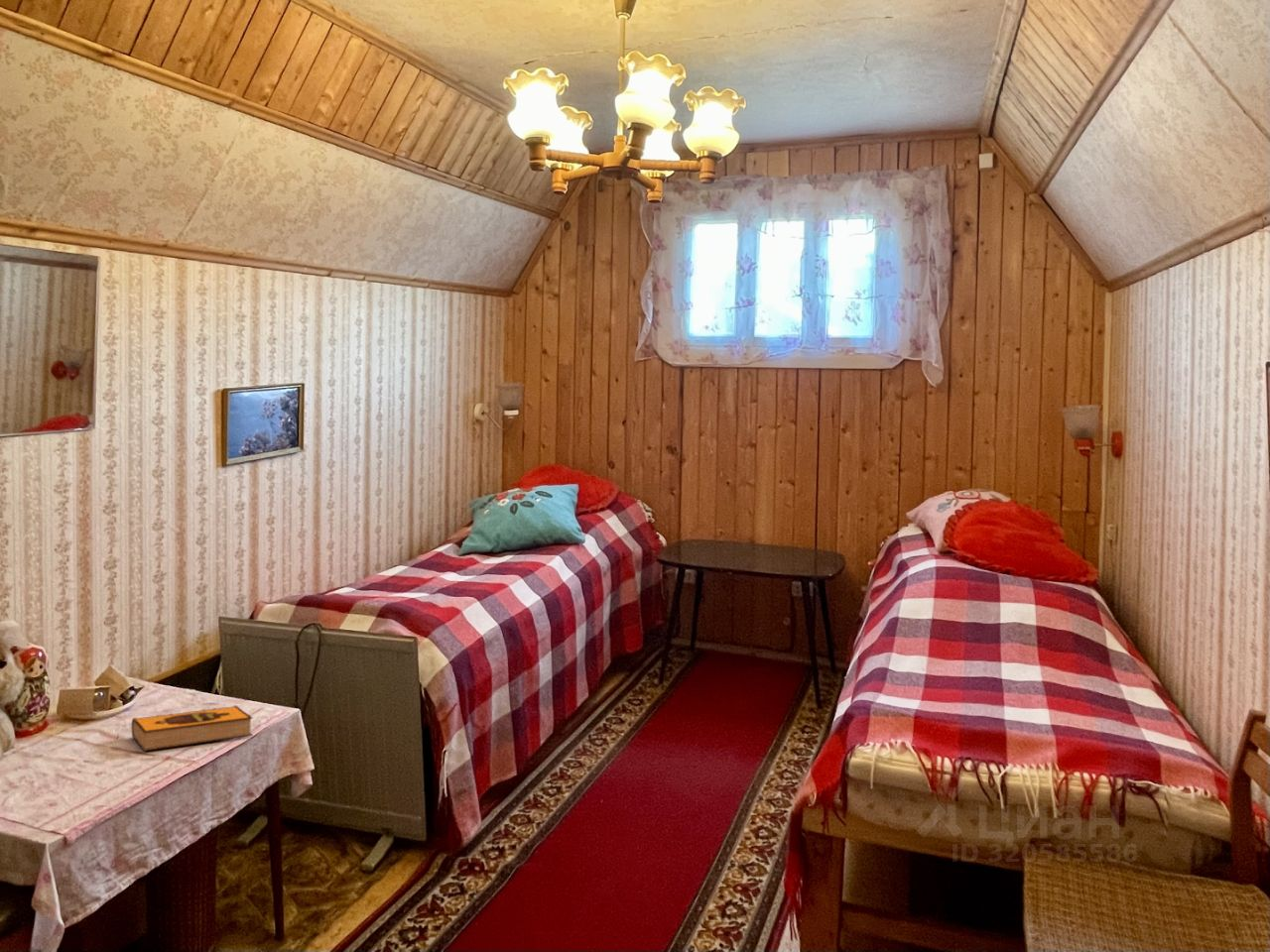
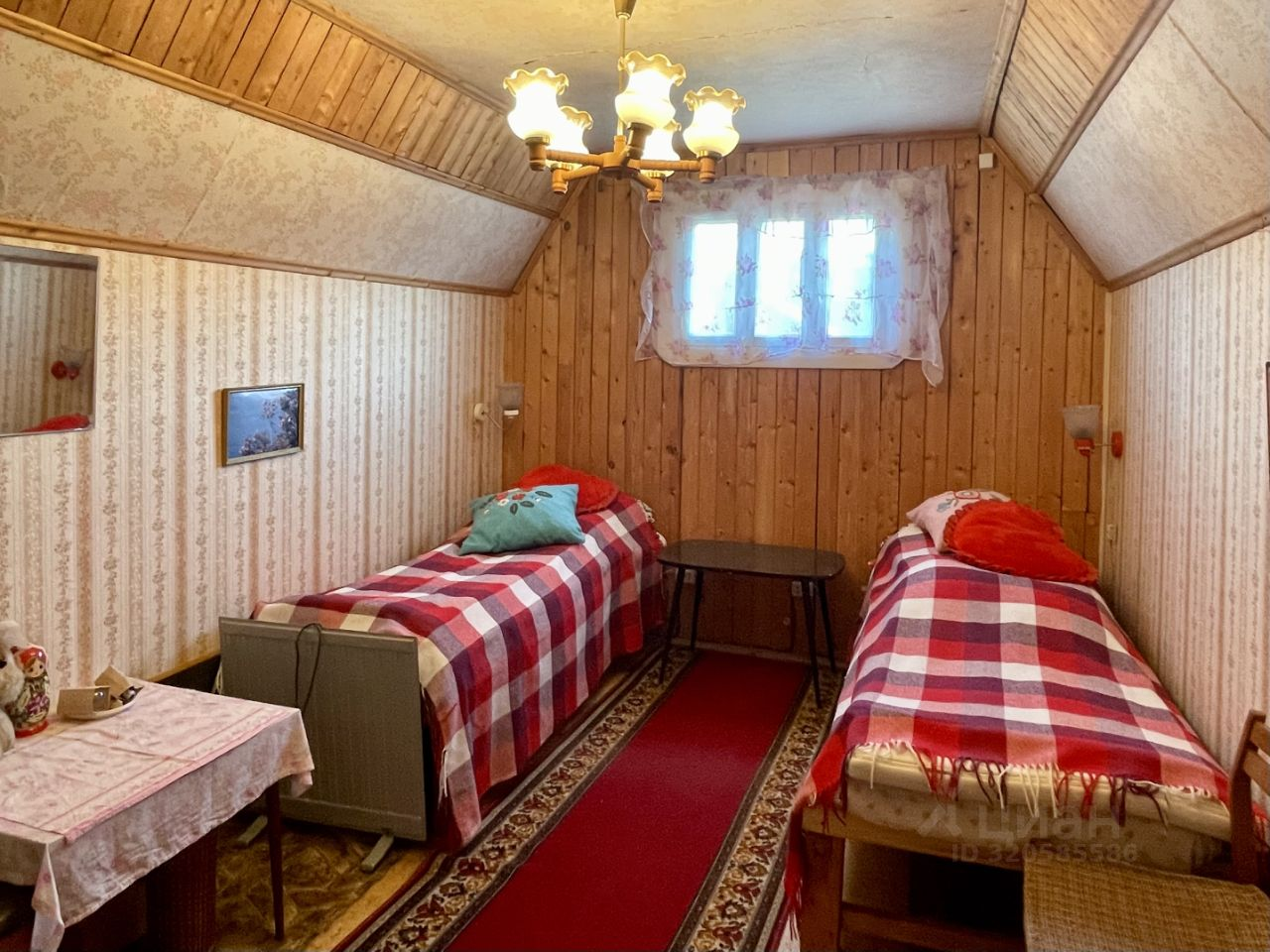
- hardback book [131,704,253,752]
